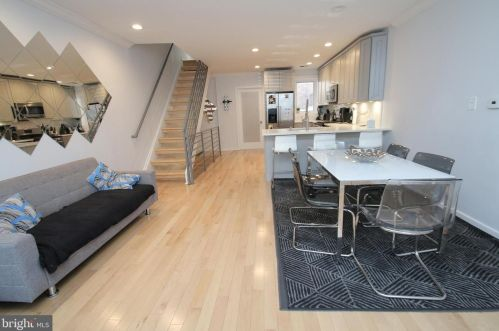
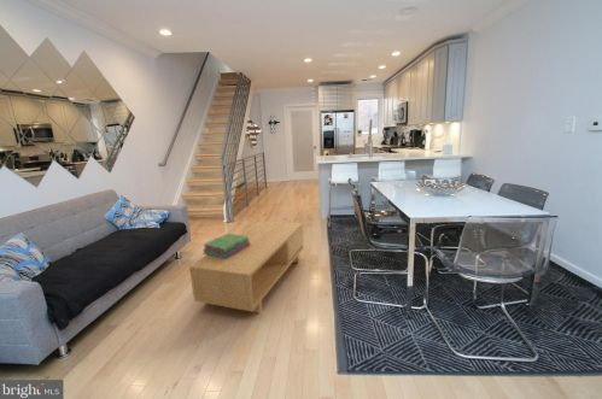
+ coffee table [188,219,305,315]
+ stack of books [201,231,250,259]
